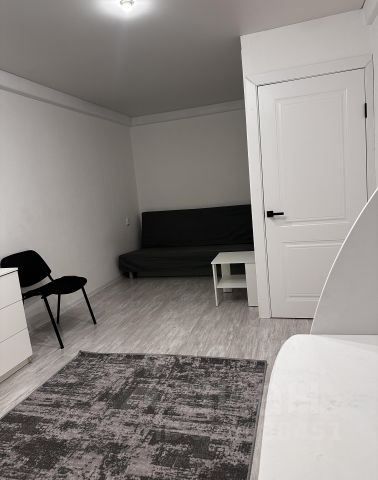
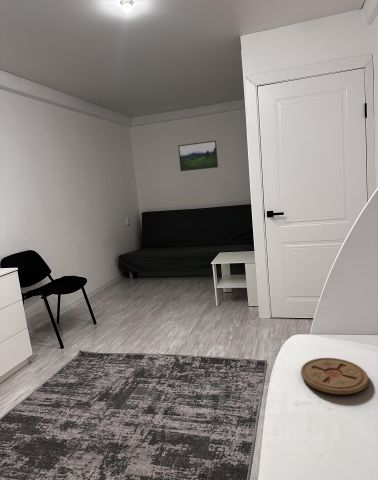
+ coaster [300,357,369,395]
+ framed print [177,140,219,172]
